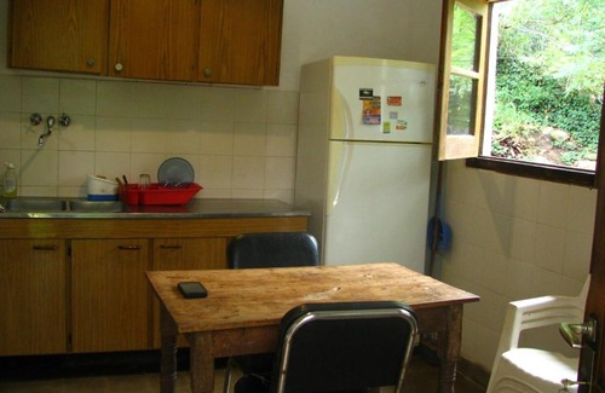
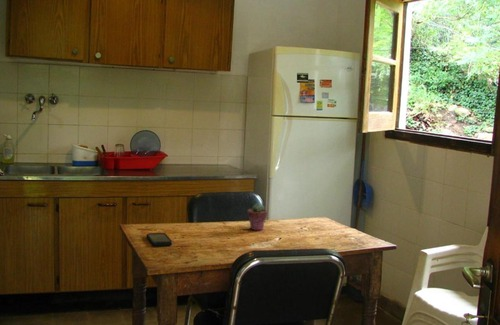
+ potted succulent [246,202,268,231]
